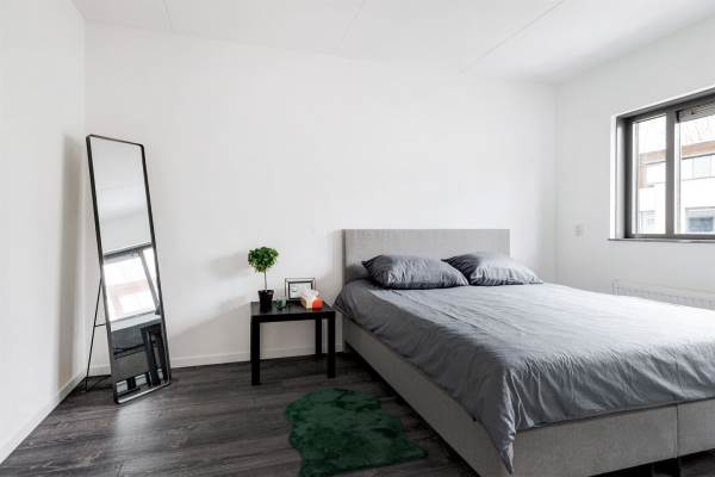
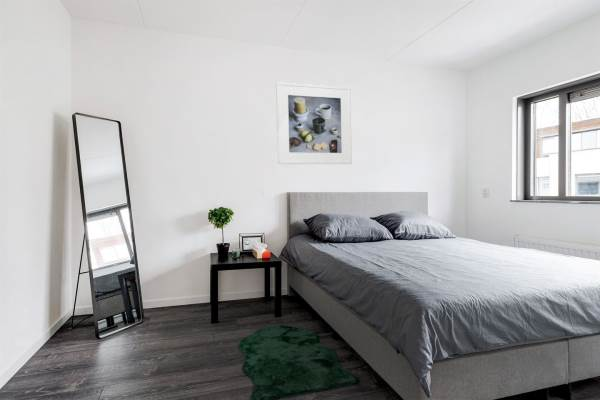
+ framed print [275,81,353,165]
